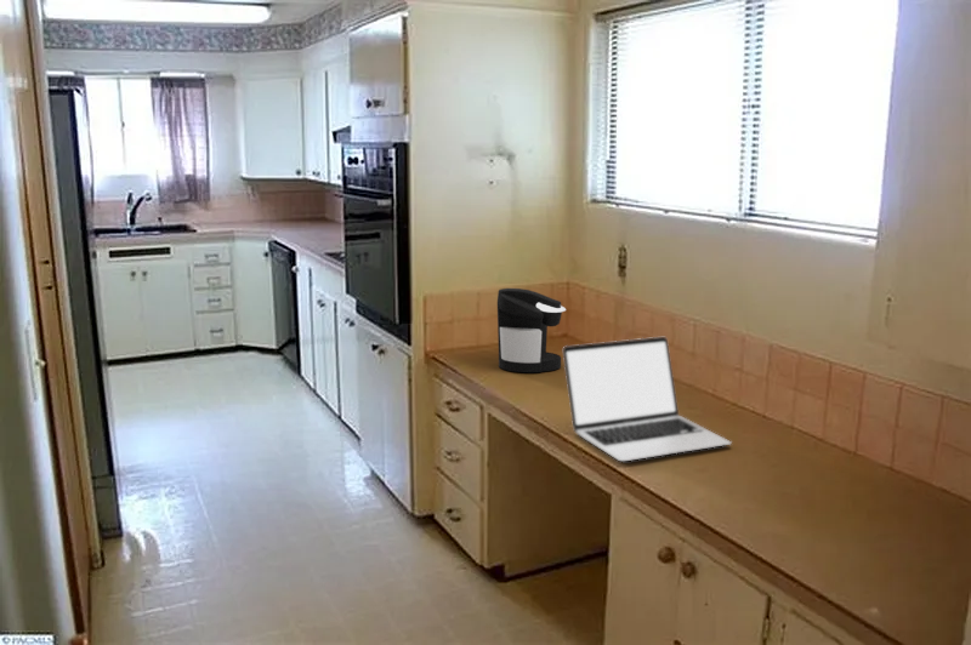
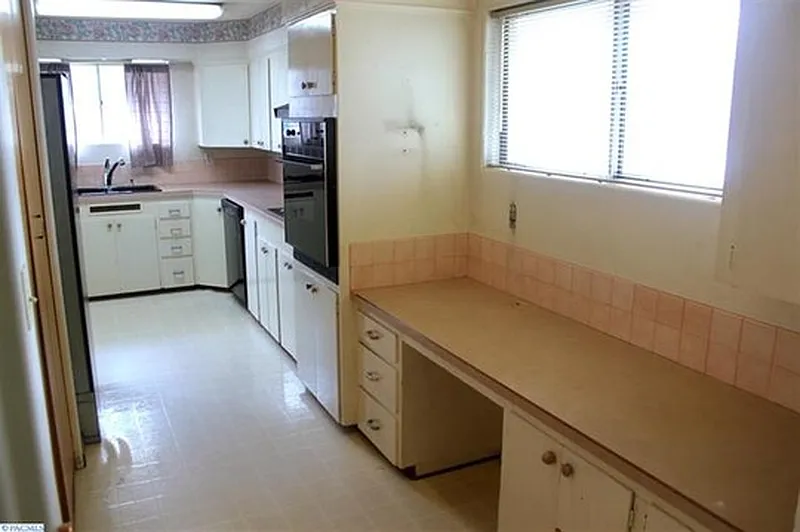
- laptop [562,336,733,462]
- coffee maker [496,287,567,373]
